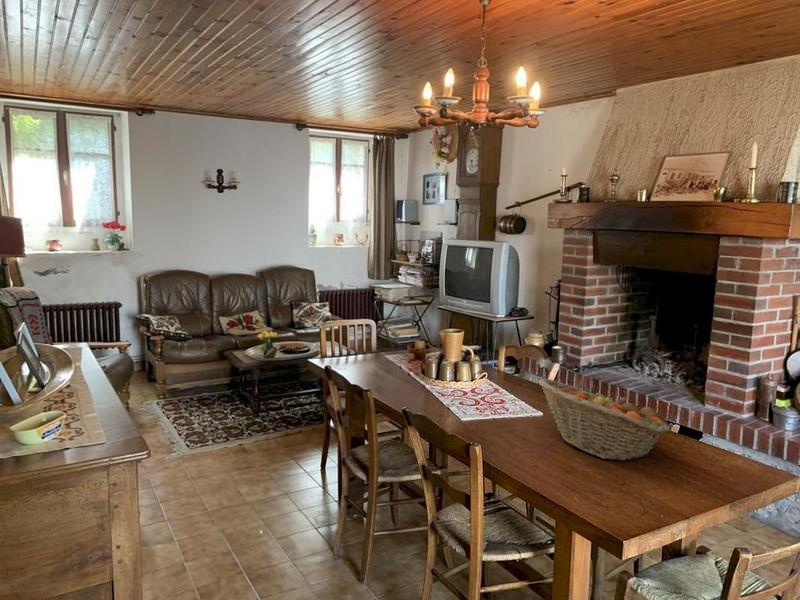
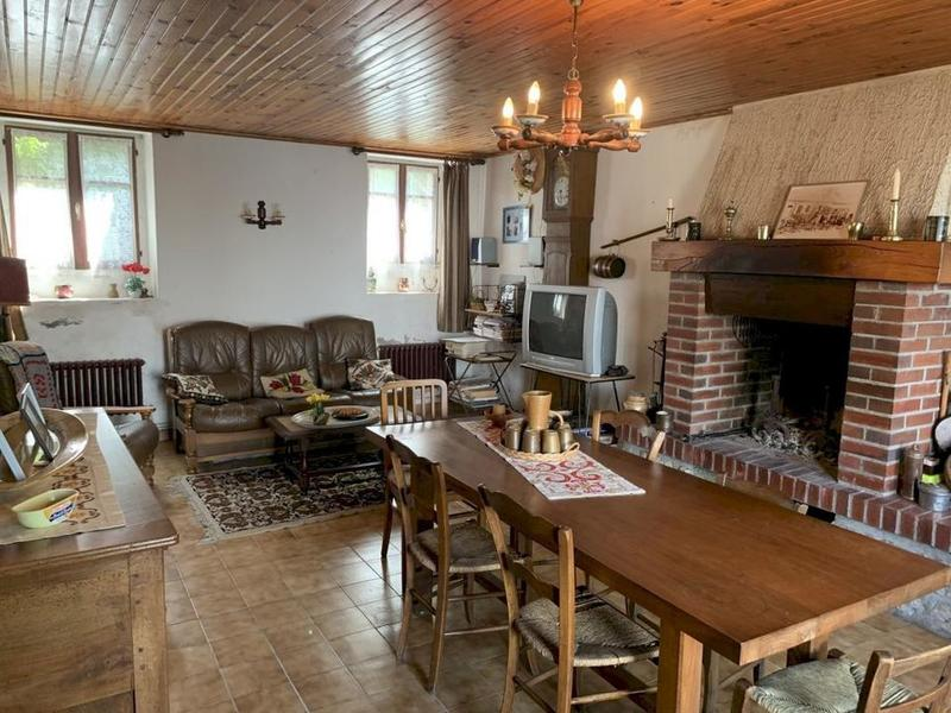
- fruit basket [537,378,671,462]
